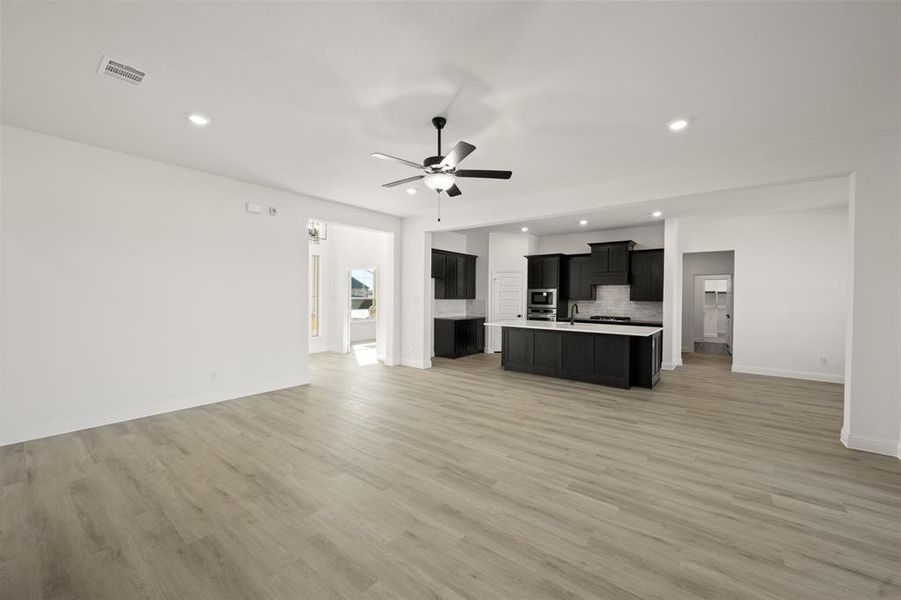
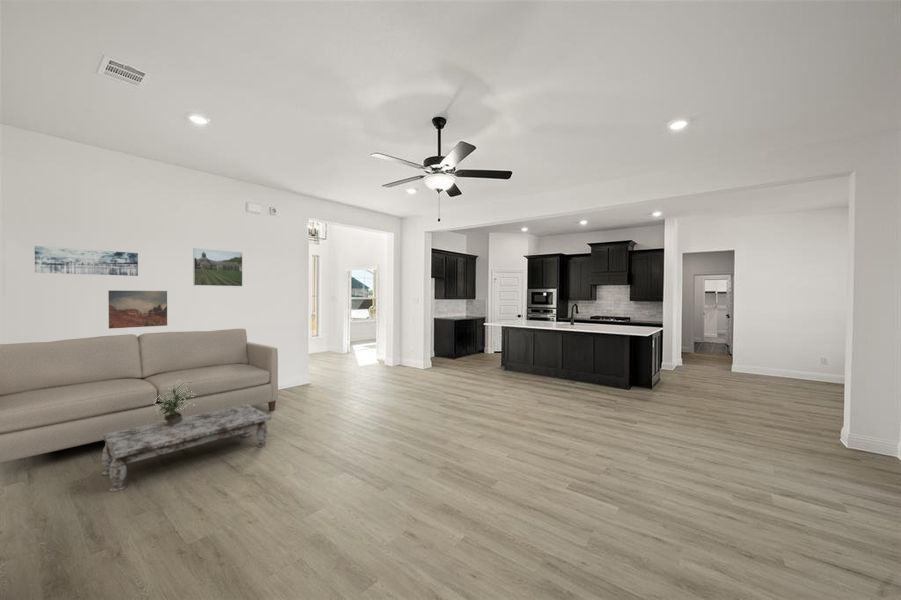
+ coffee table [100,405,272,493]
+ potted plant [153,380,196,424]
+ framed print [192,247,243,287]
+ wall art [34,245,139,277]
+ wall art [107,289,168,330]
+ sofa [0,328,279,464]
